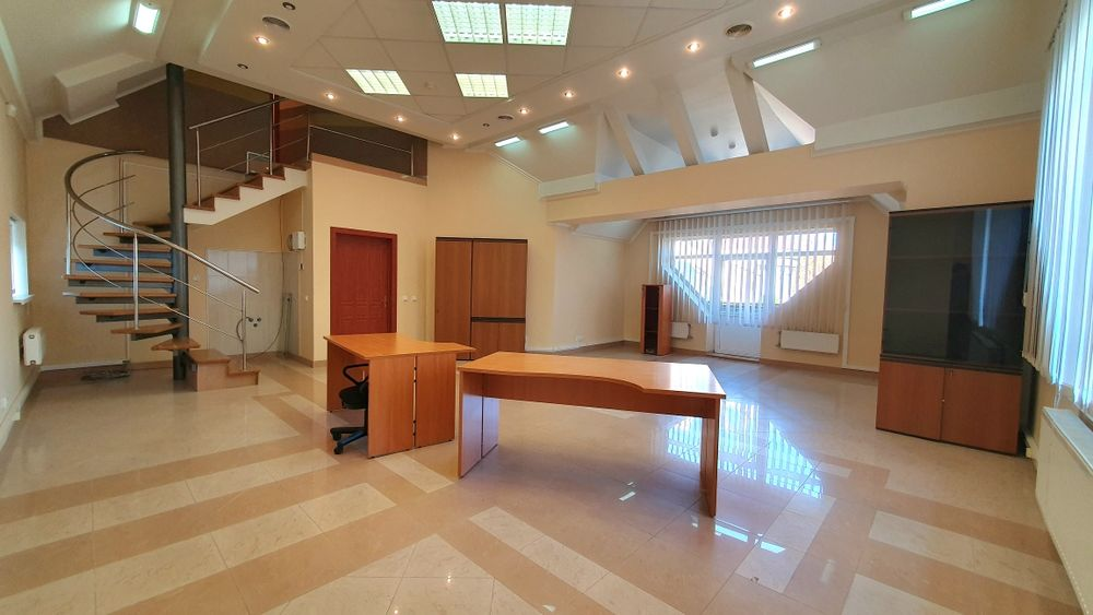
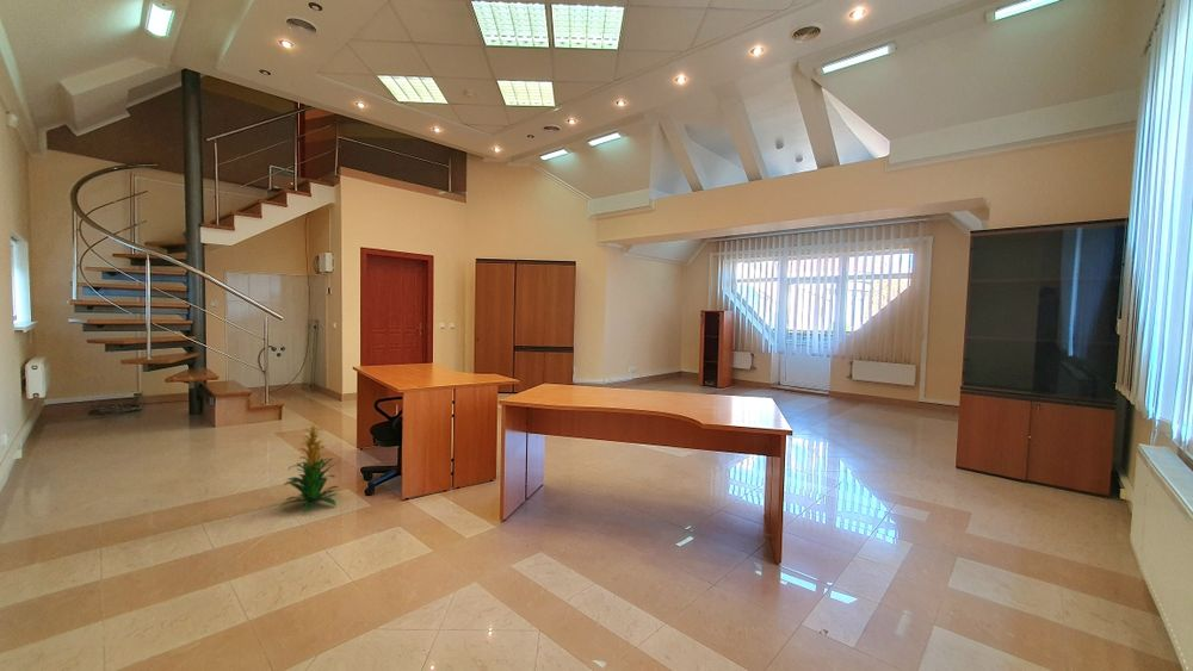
+ indoor plant [277,421,340,514]
